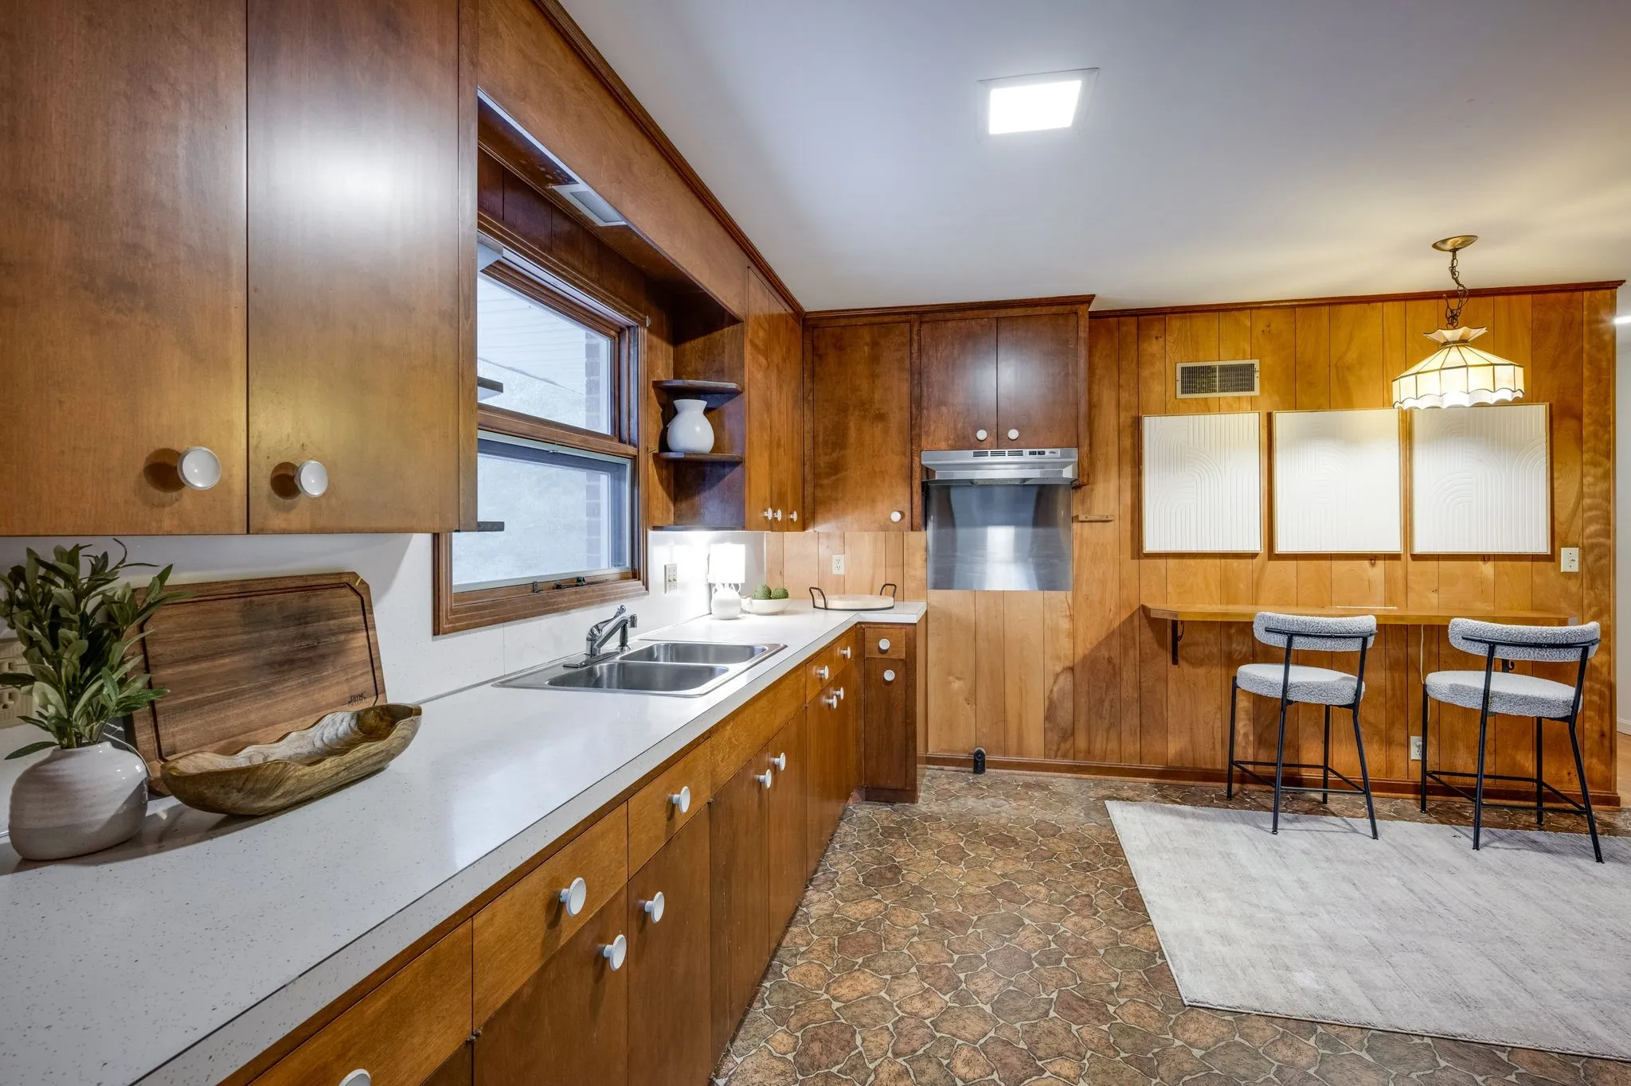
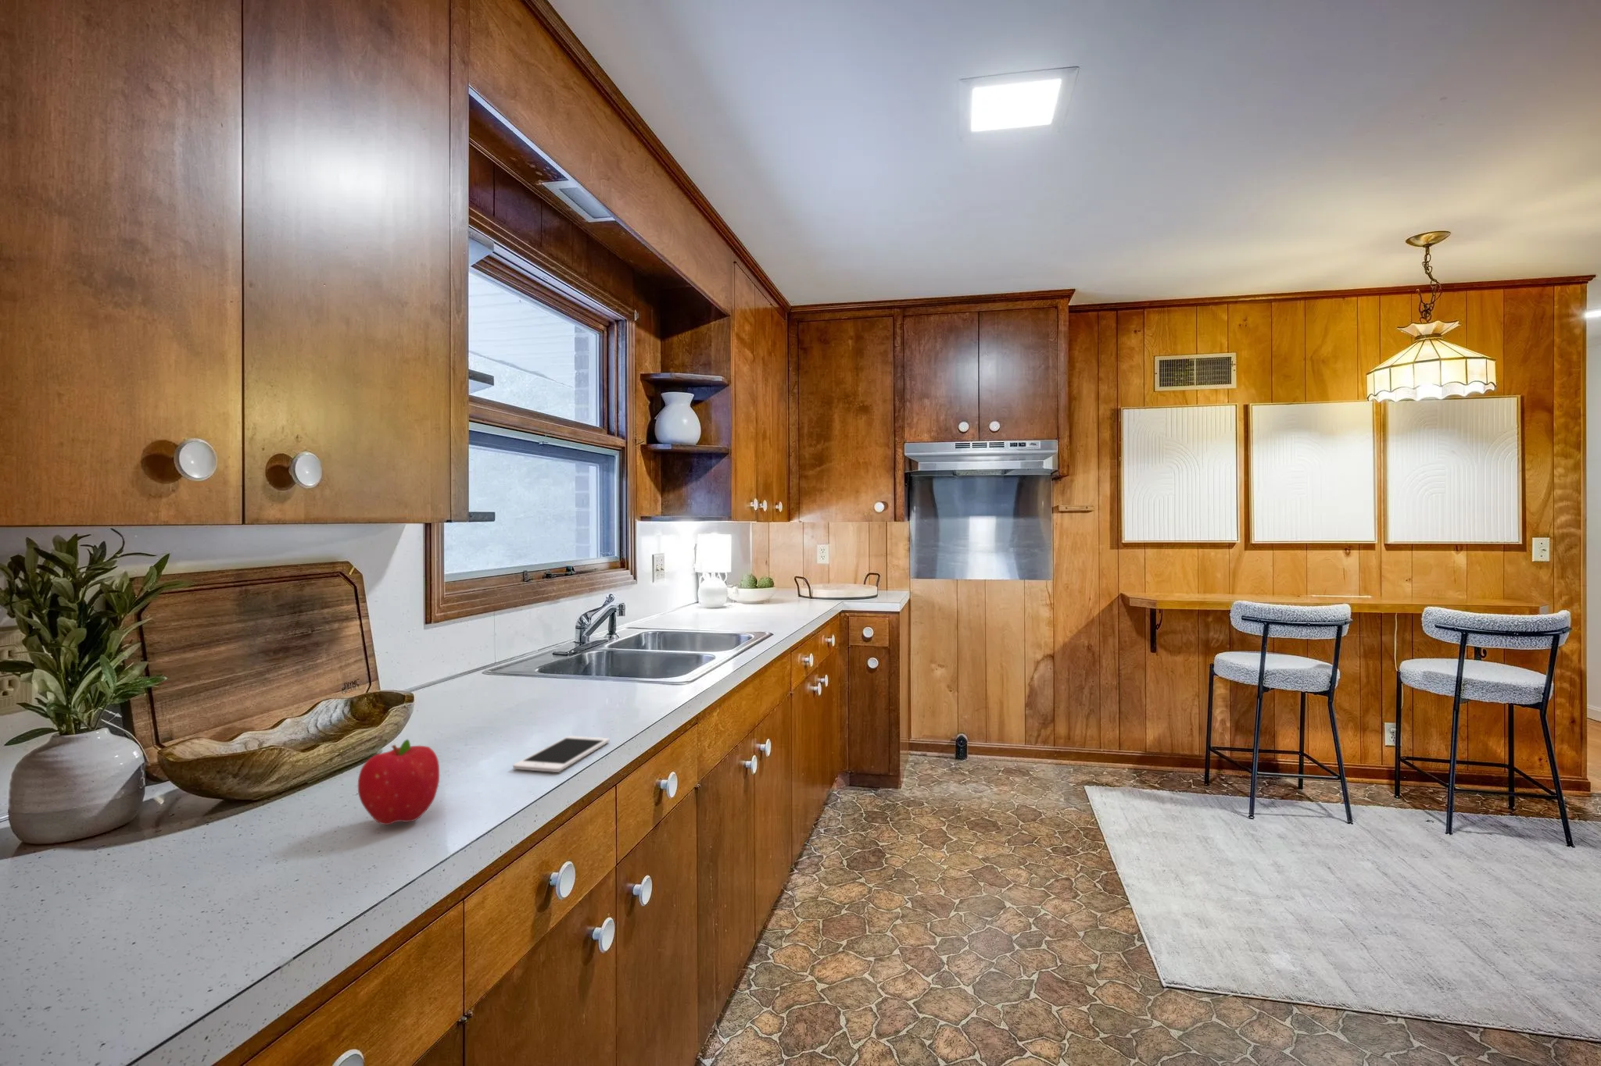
+ fruit [357,739,440,826]
+ cell phone [512,735,609,773]
